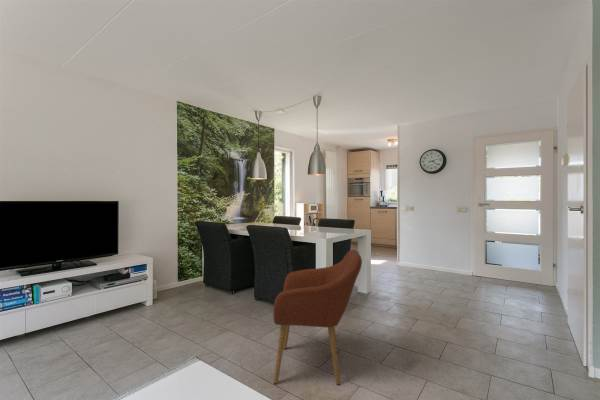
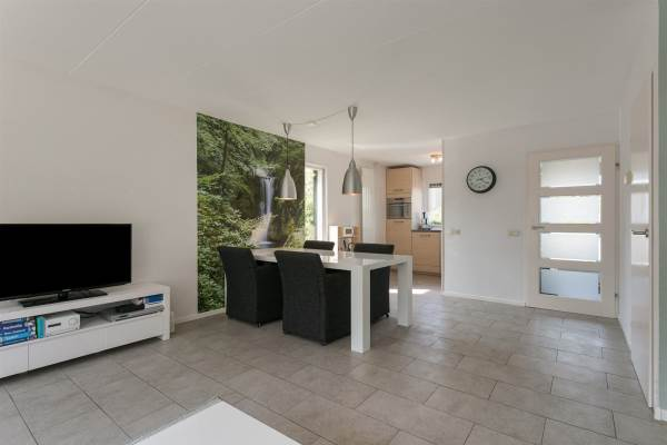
- armchair [272,248,363,386]
